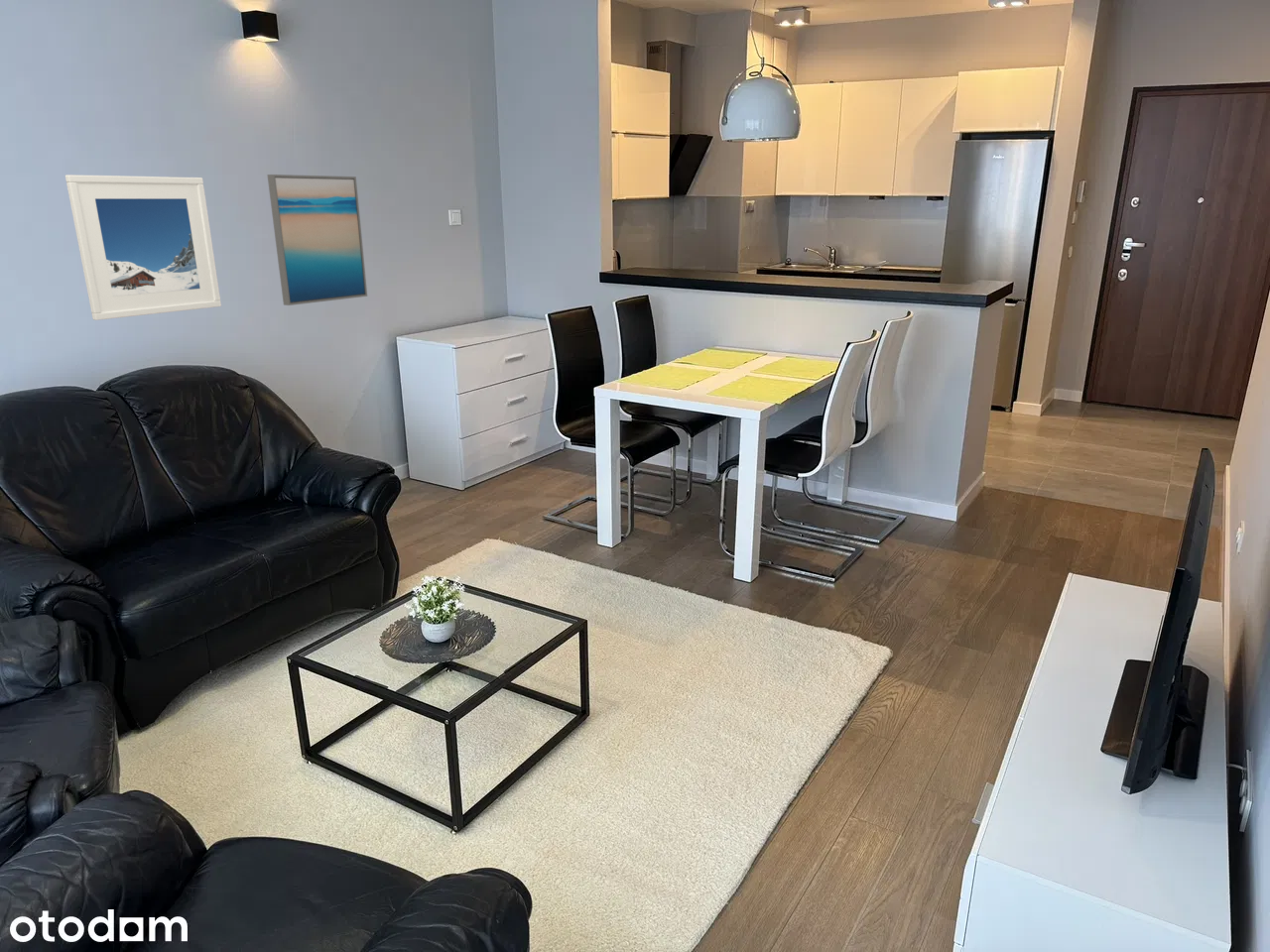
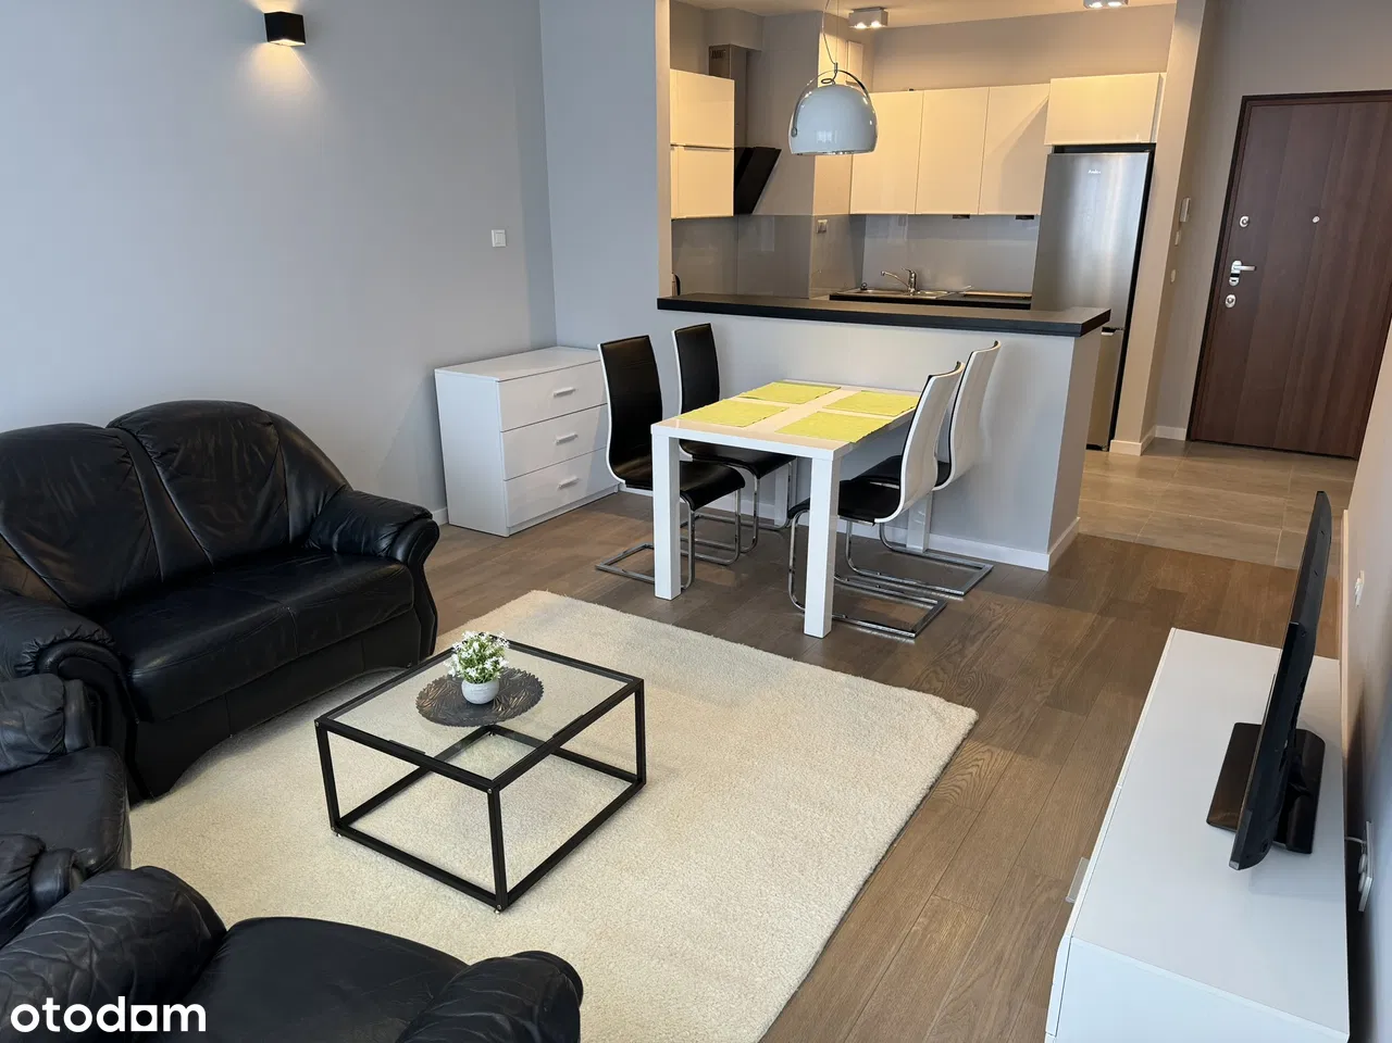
- wall art [266,174,368,306]
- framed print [64,174,222,321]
